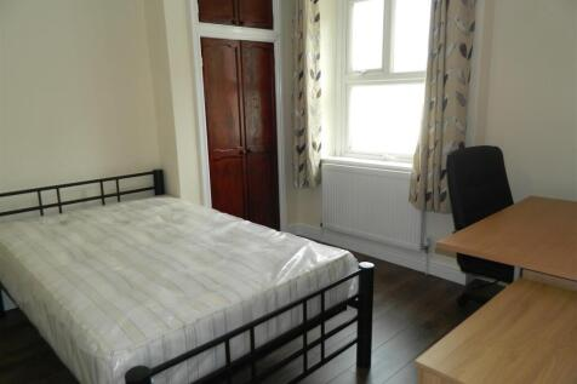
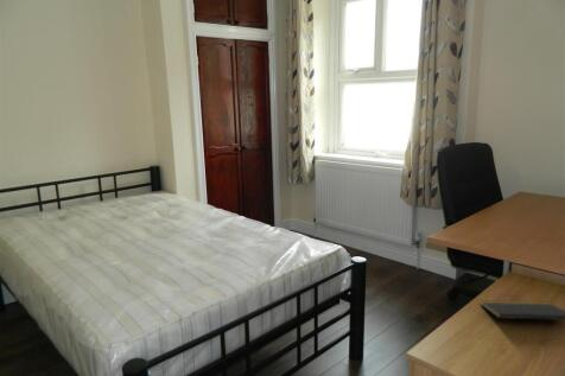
+ notepad [480,299,565,321]
